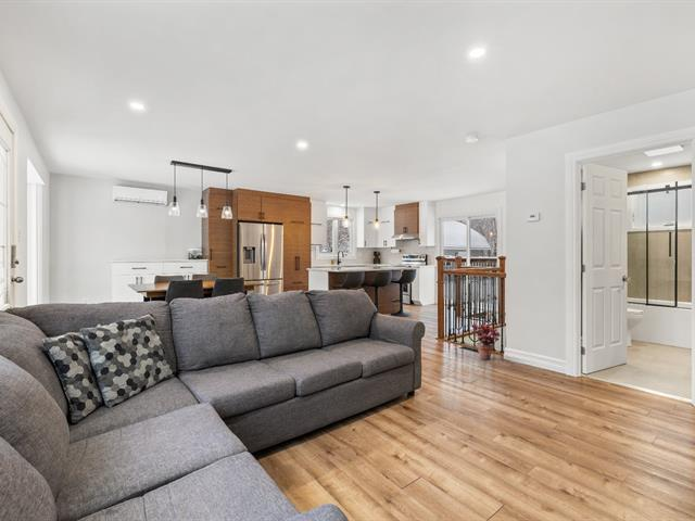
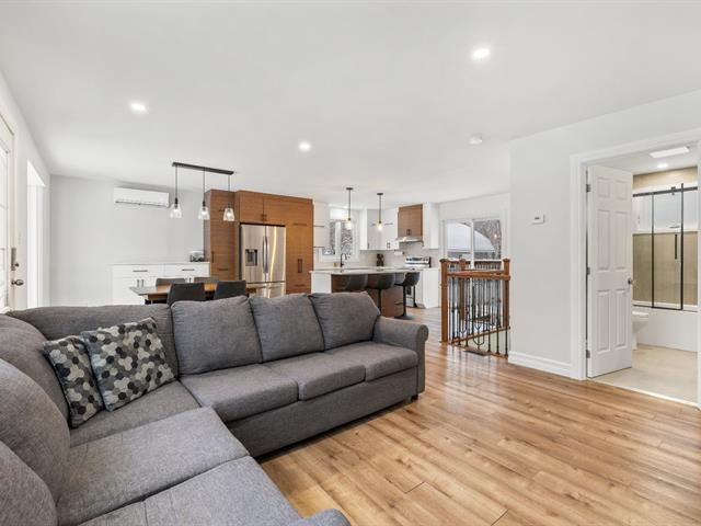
- potted plant [469,321,504,360]
